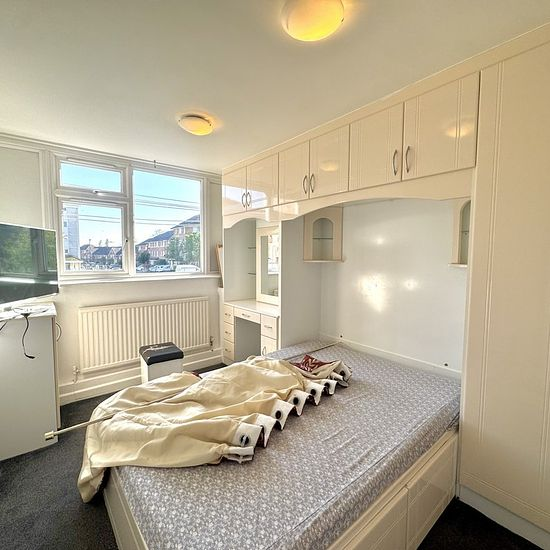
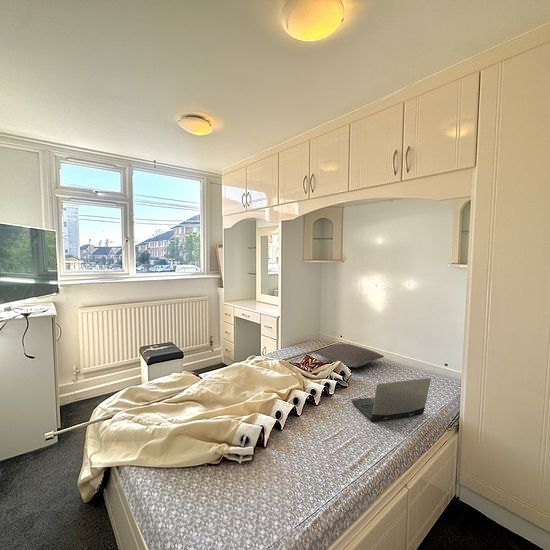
+ laptop computer [351,377,432,422]
+ pillow [313,343,385,368]
